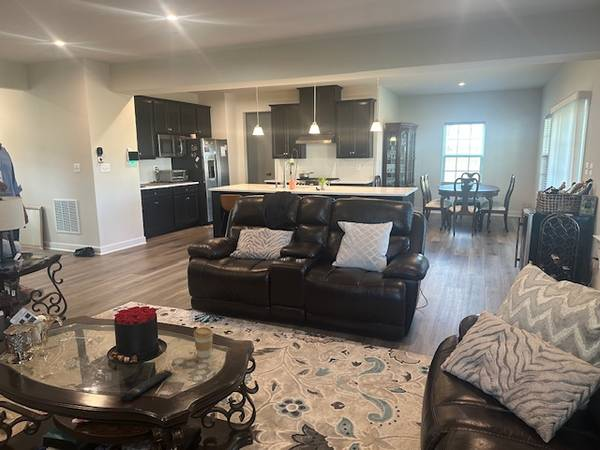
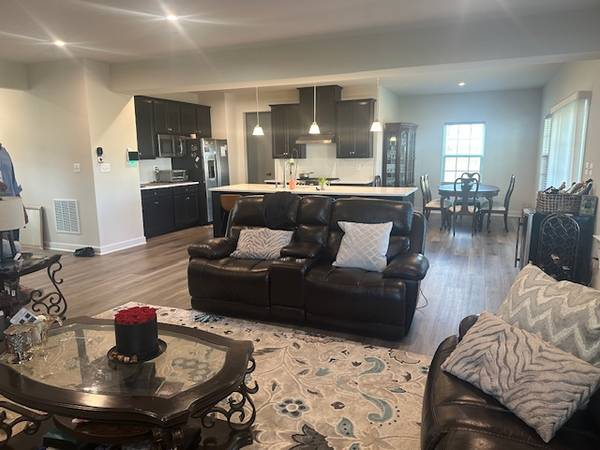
- coffee cup [193,326,214,359]
- remote control [120,369,173,402]
